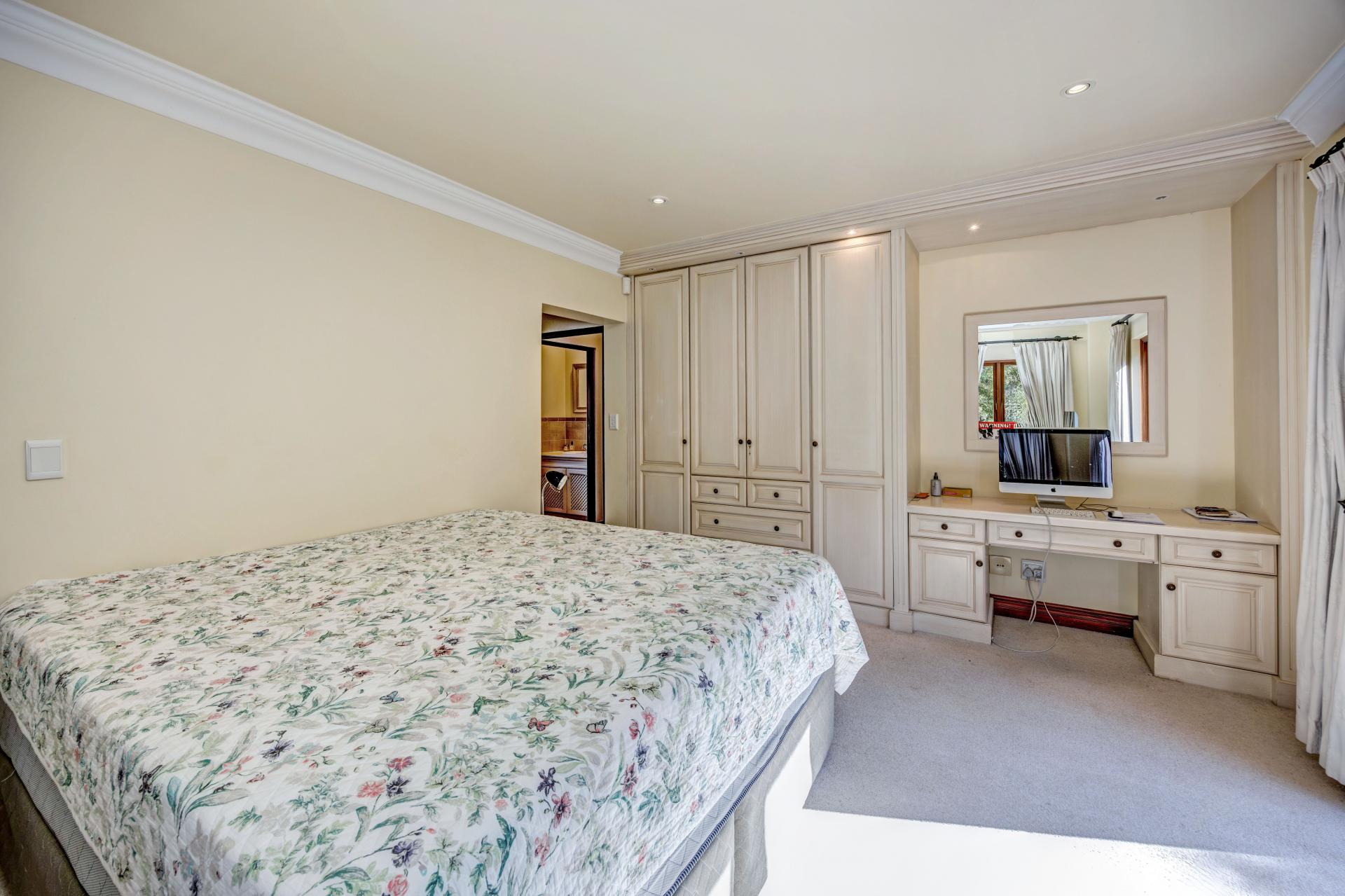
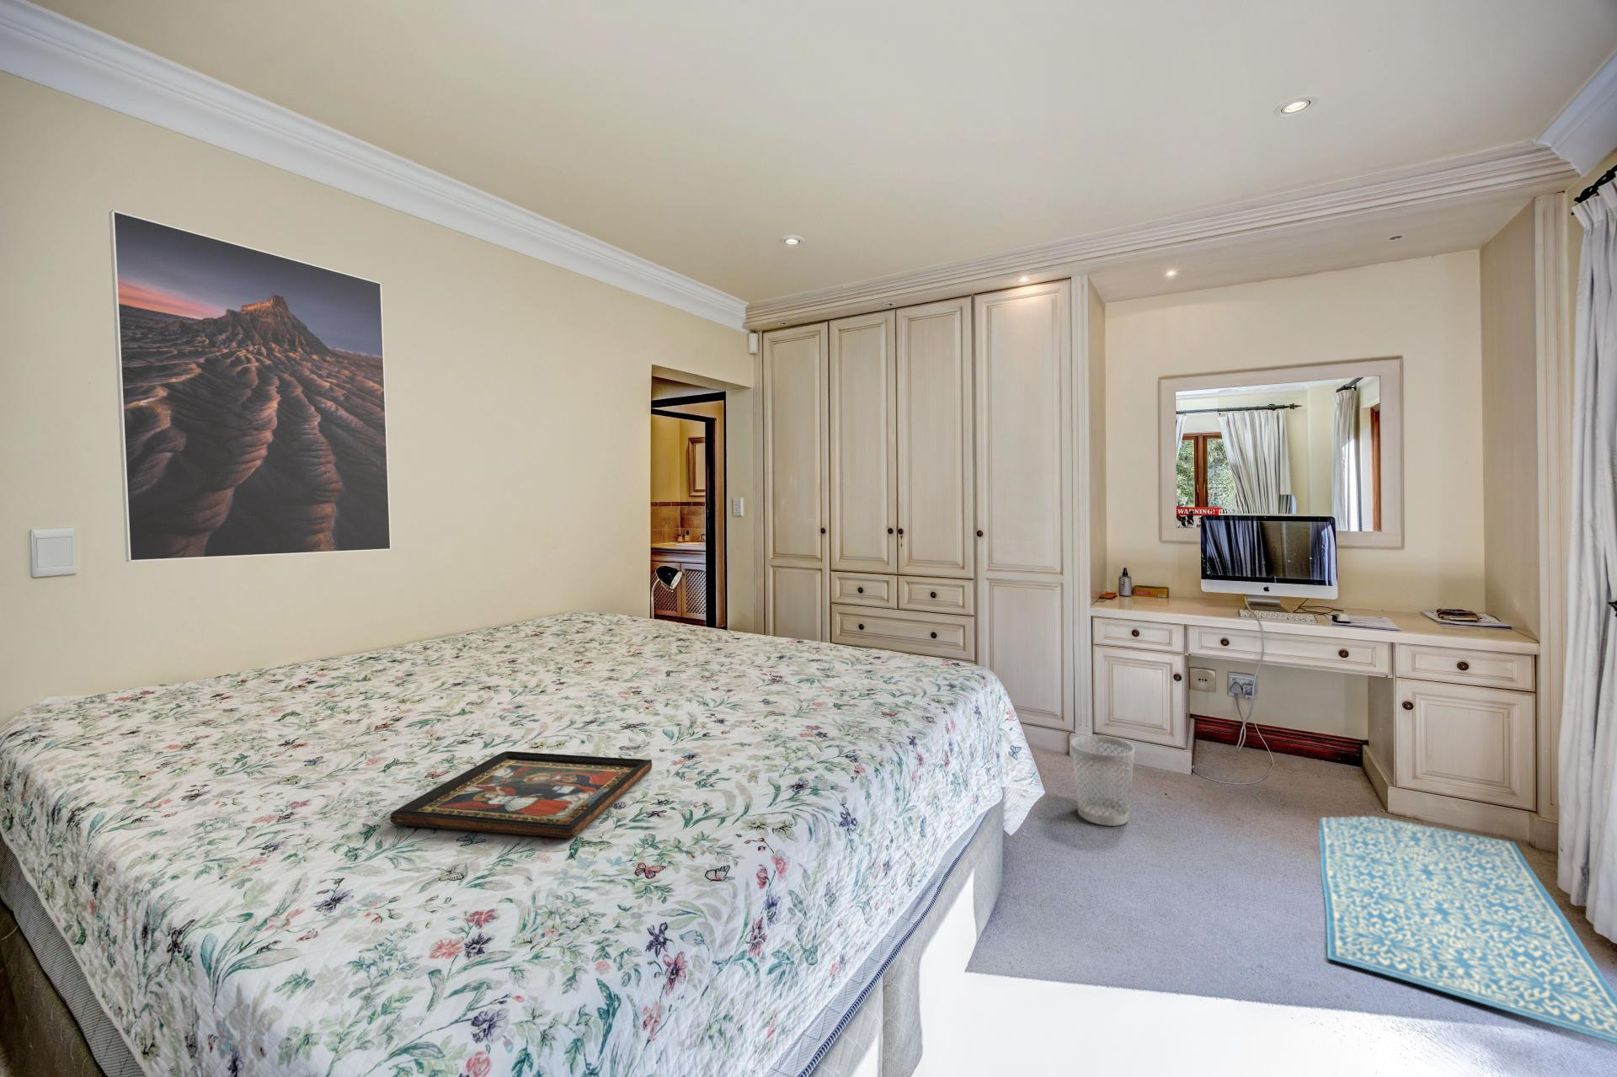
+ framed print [108,209,392,563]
+ decorative tray [390,750,653,839]
+ wastebasket [1070,736,1135,827]
+ rug [1318,815,1617,1045]
